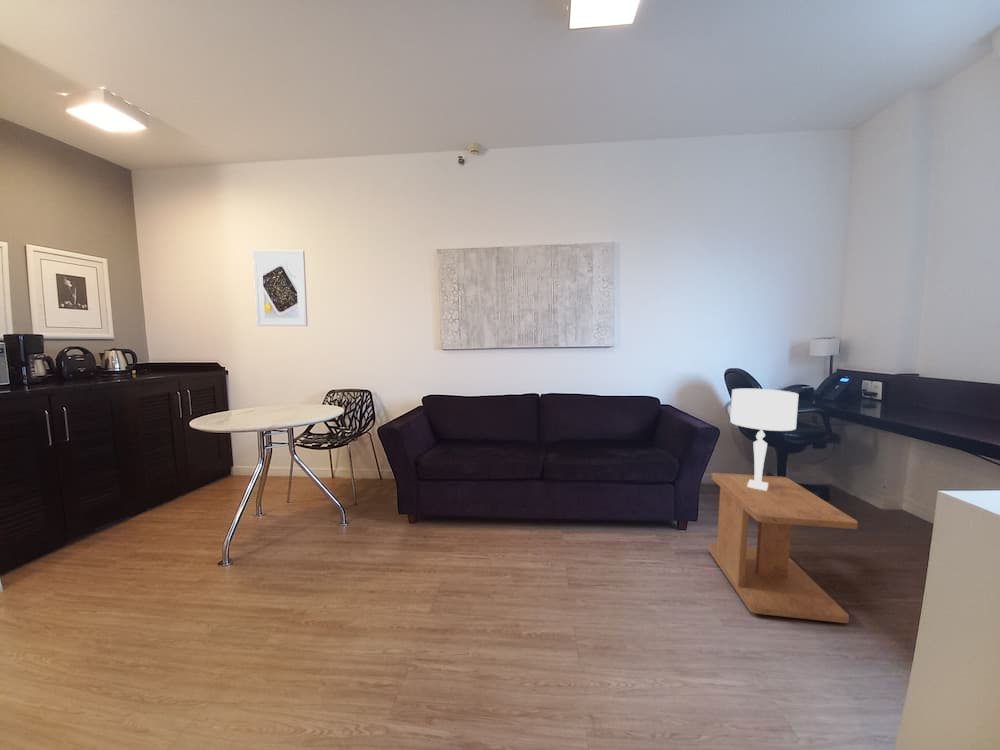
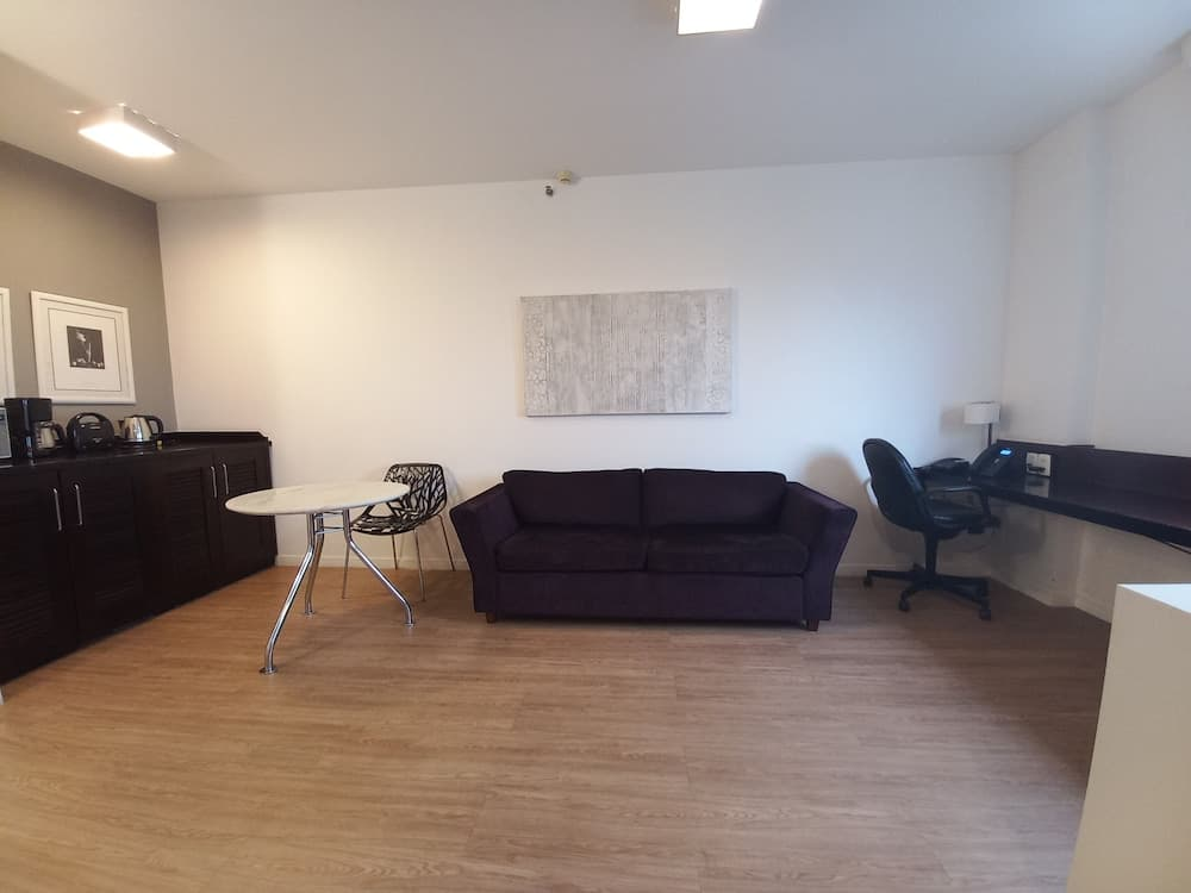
- side table [707,472,859,624]
- table lamp [729,388,799,491]
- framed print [252,250,309,327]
